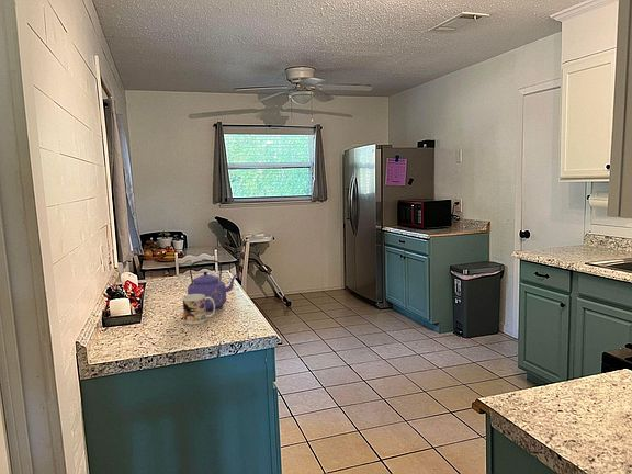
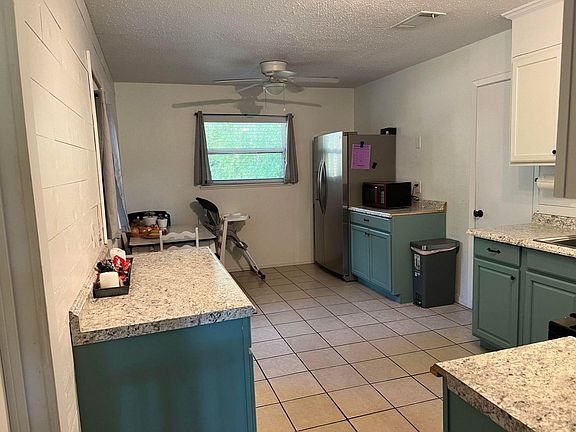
- mug [182,294,216,326]
- kettle [187,259,239,312]
